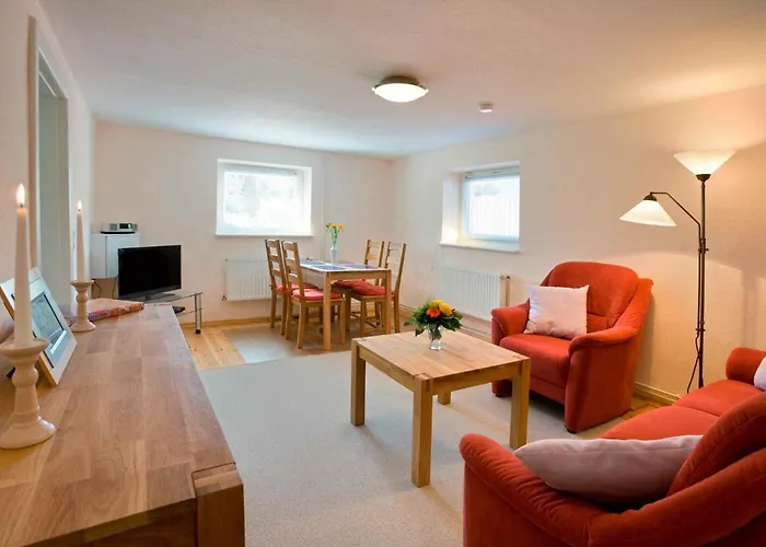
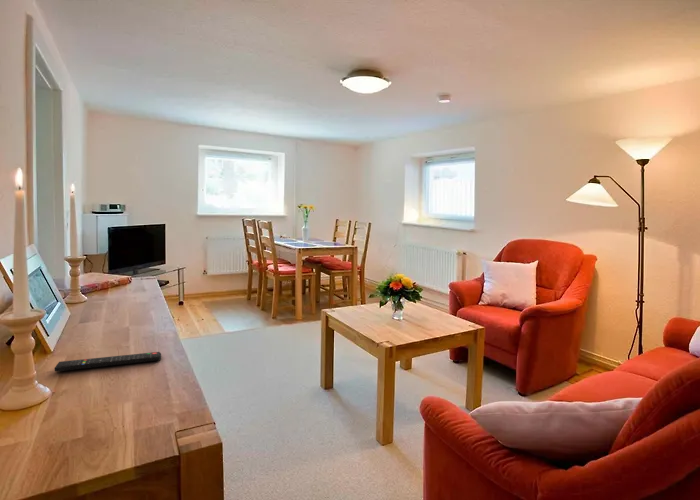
+ remote control [53,351,162,372]
